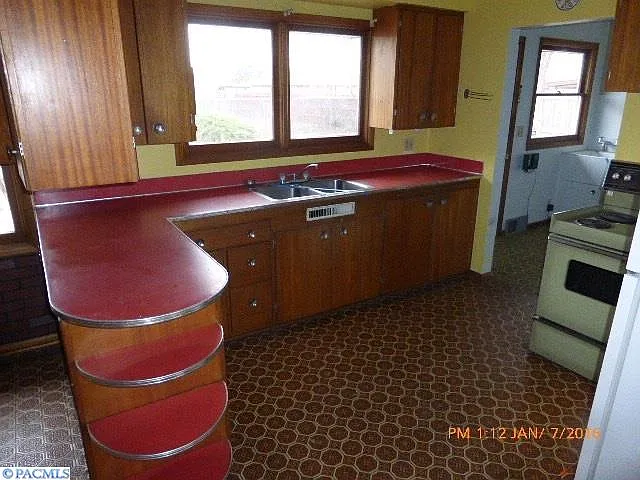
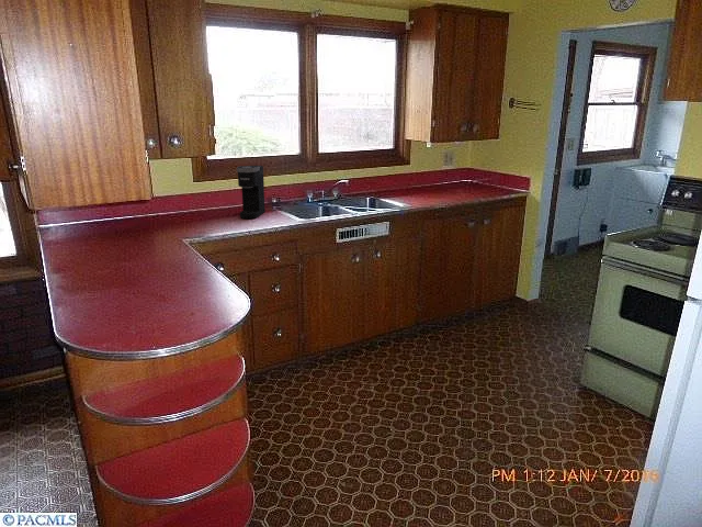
+ coffee maker [236,165,267,220]
